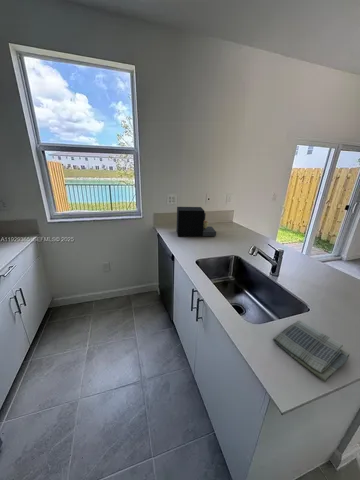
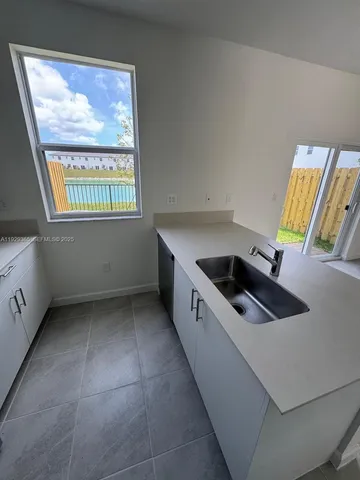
- dish towel [272,320,351,383]
- coffee maker [176,206,217,237]
